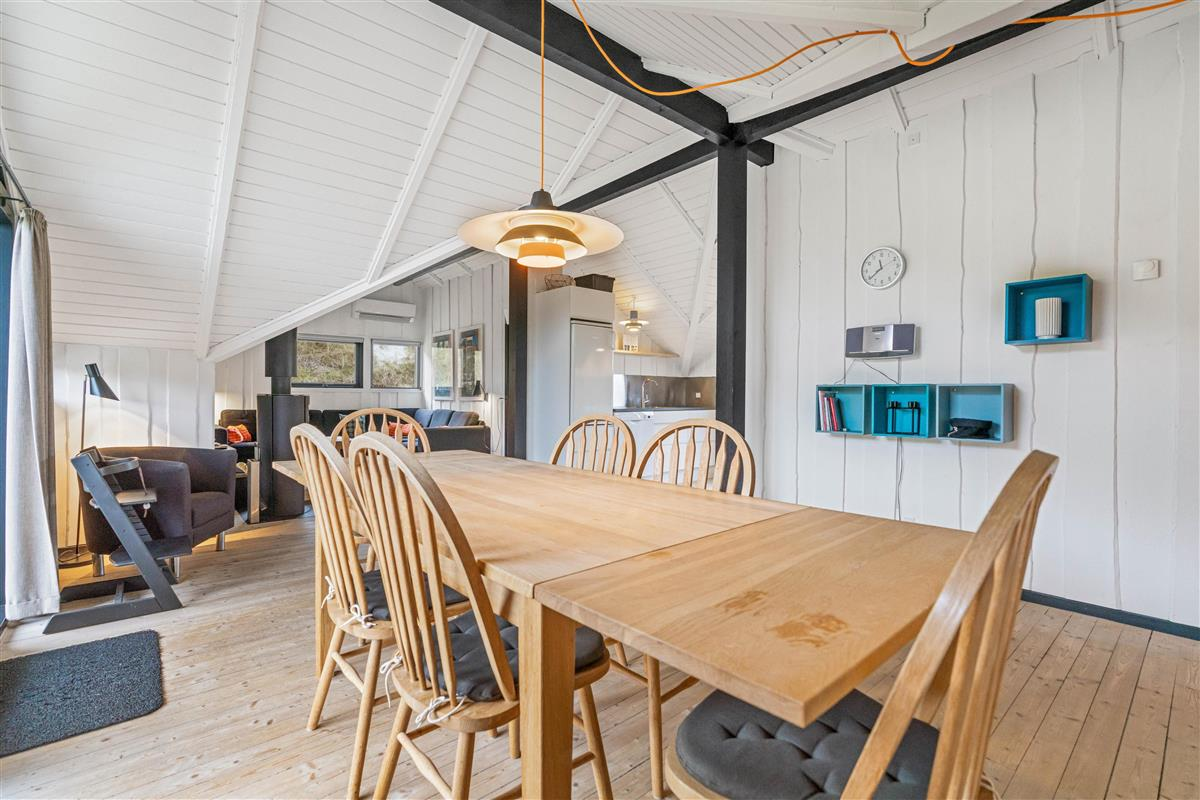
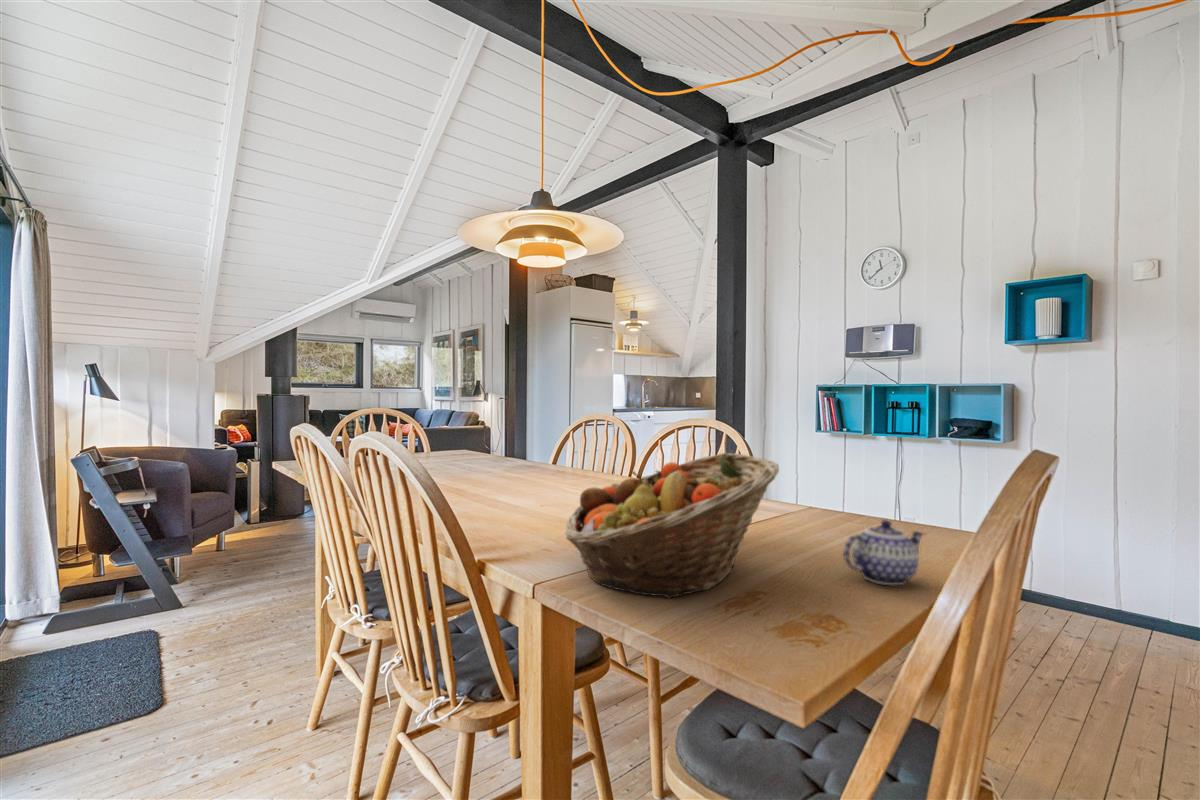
+ fruit basket [564,452,780,599]
+ teapot [843,519,925,586]
